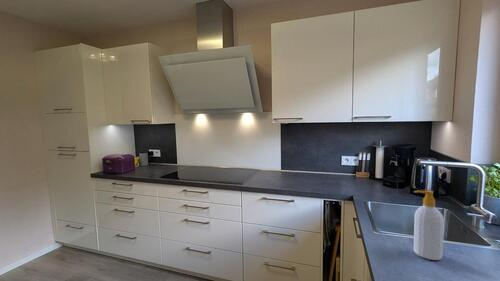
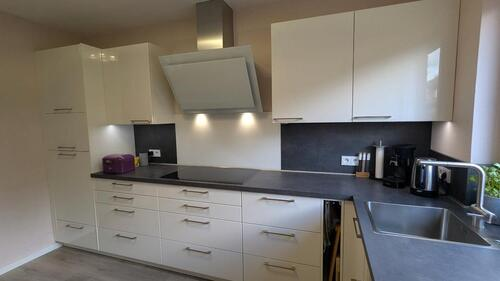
- soap bottle [413,190,445,261]
